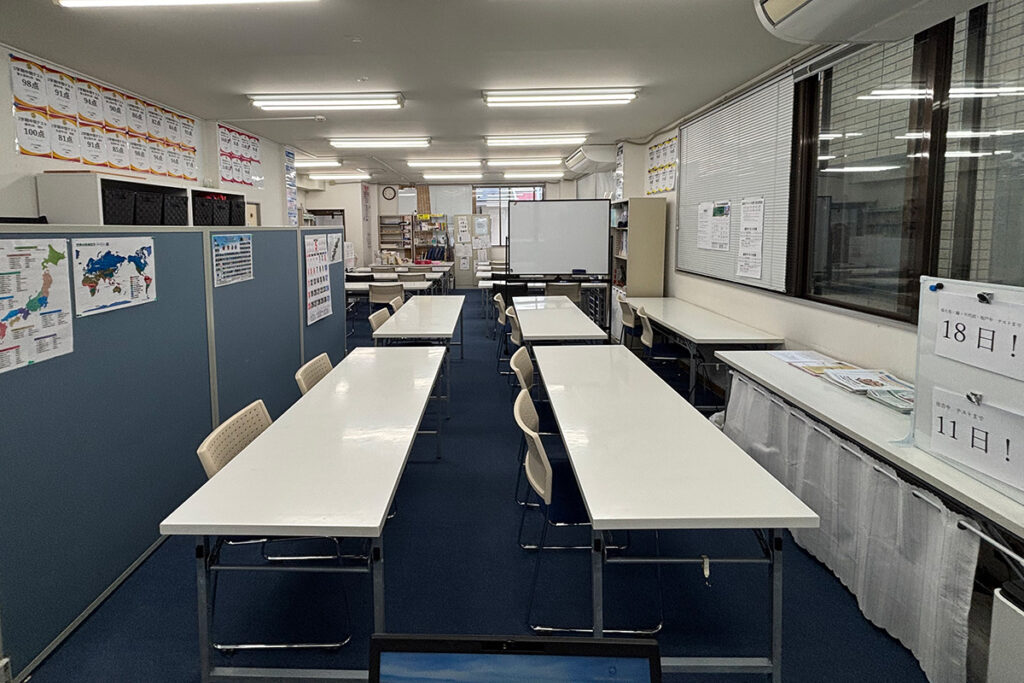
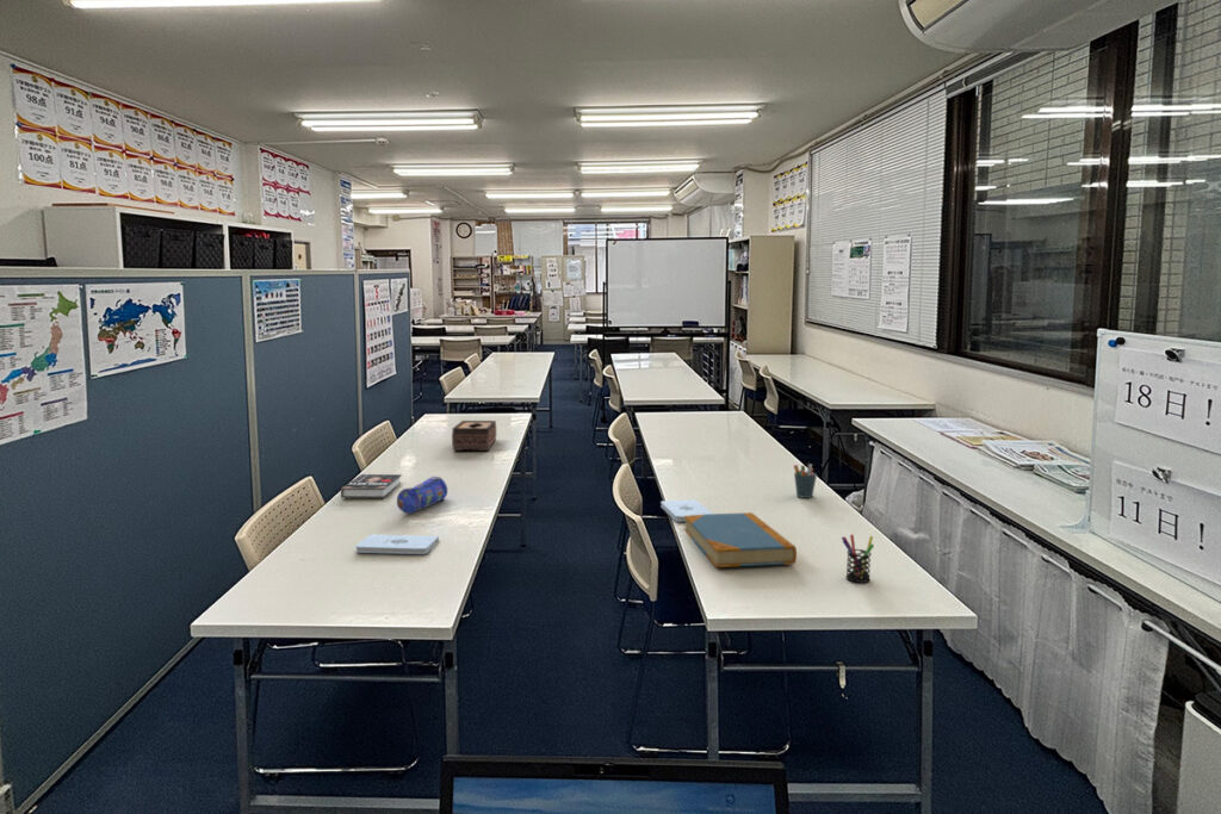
+ tissue box [451,420,497,452]
+ pen holder [793,462,818,499]
+ book [683,511,798,568]
+ book [340,473,403,499]
+ pen holder [841,533,875,584]
+ notepad [354,533,440,555]
+ pencil case [396,476,448,515]
+ notepad [659,498,713,523]
